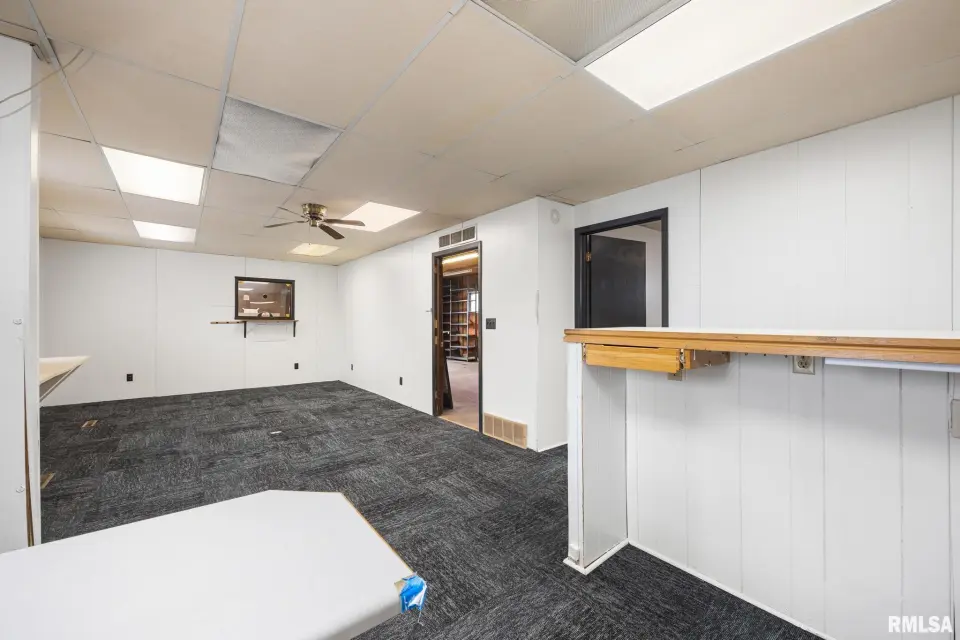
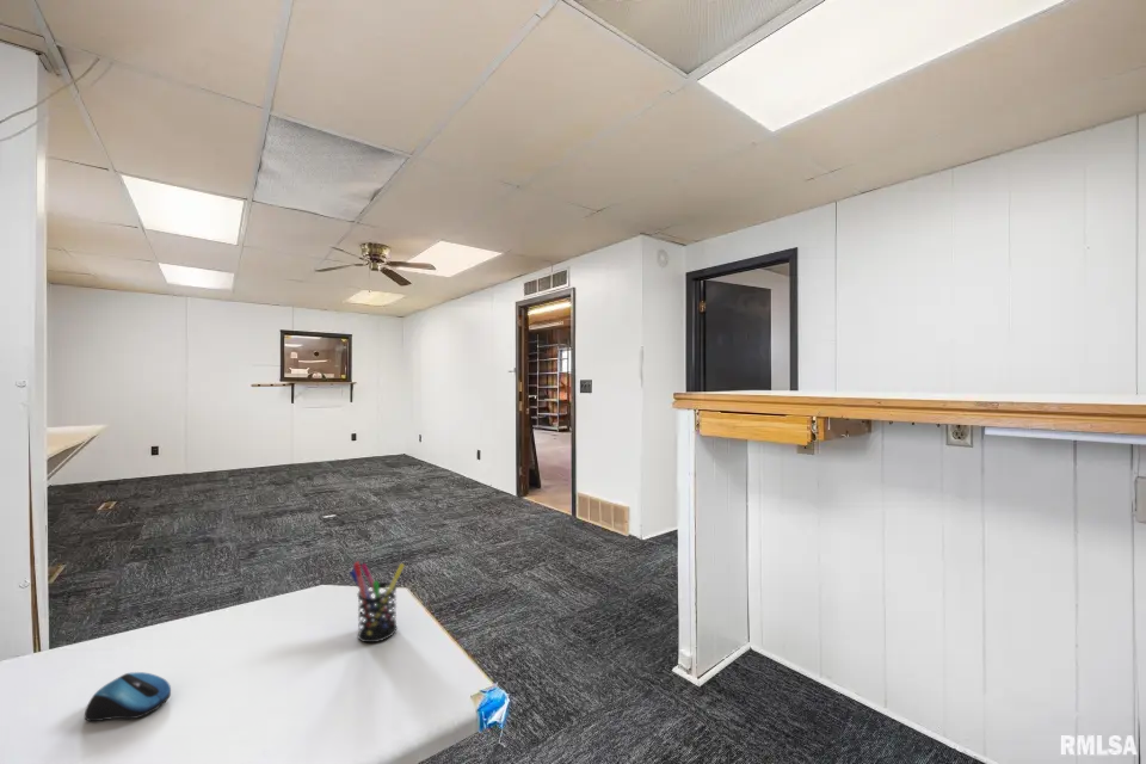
+ computer mouse [84,671,172,722]
+ pen holder [349,561,406,643]
